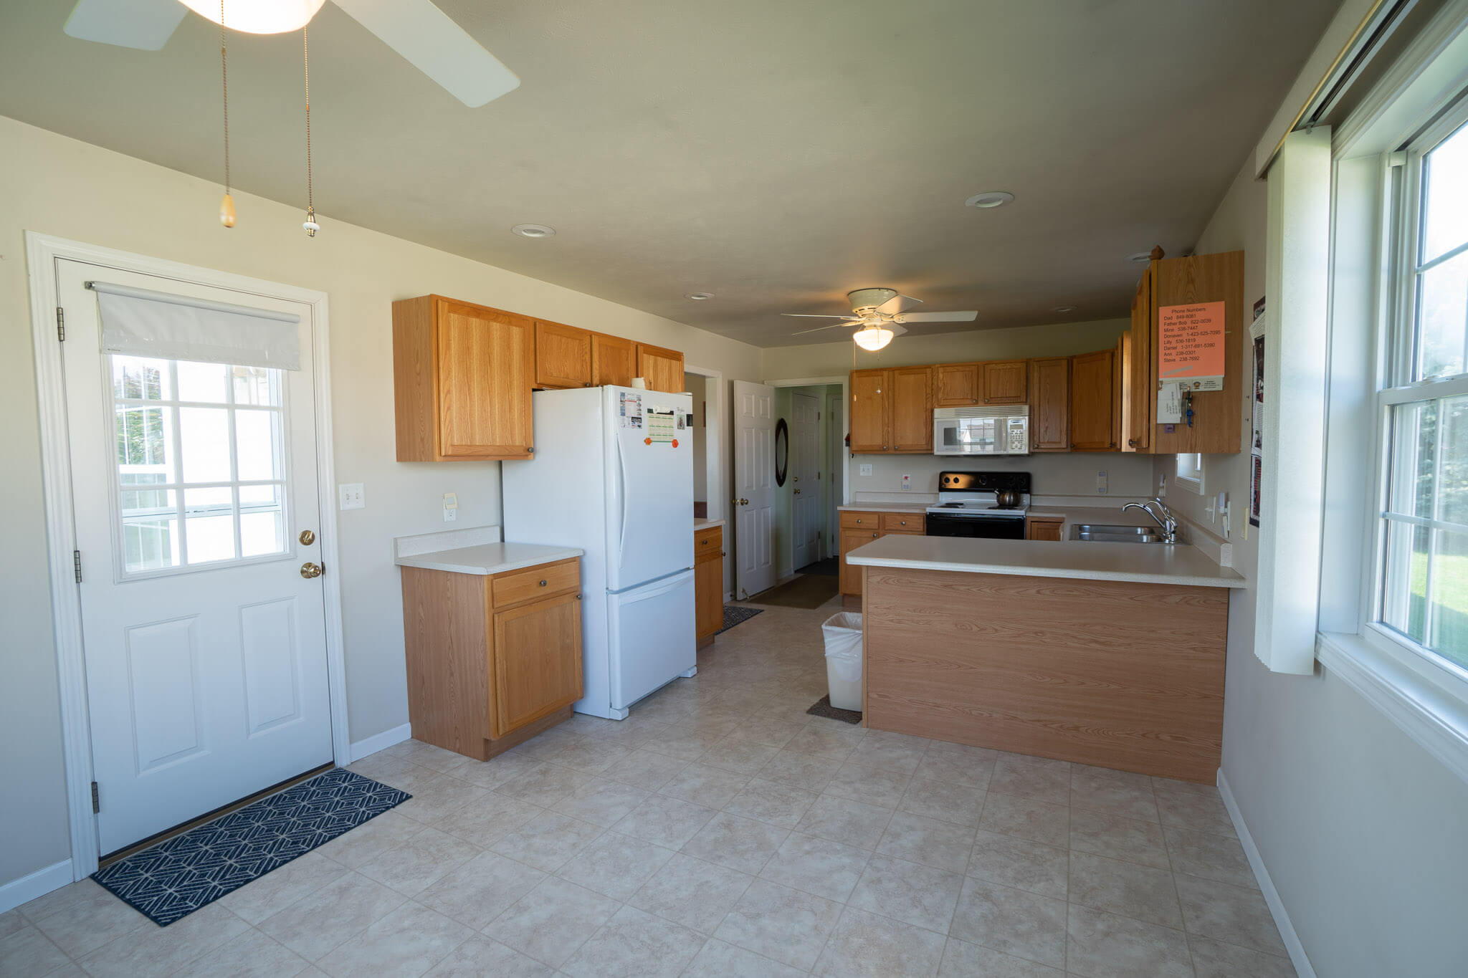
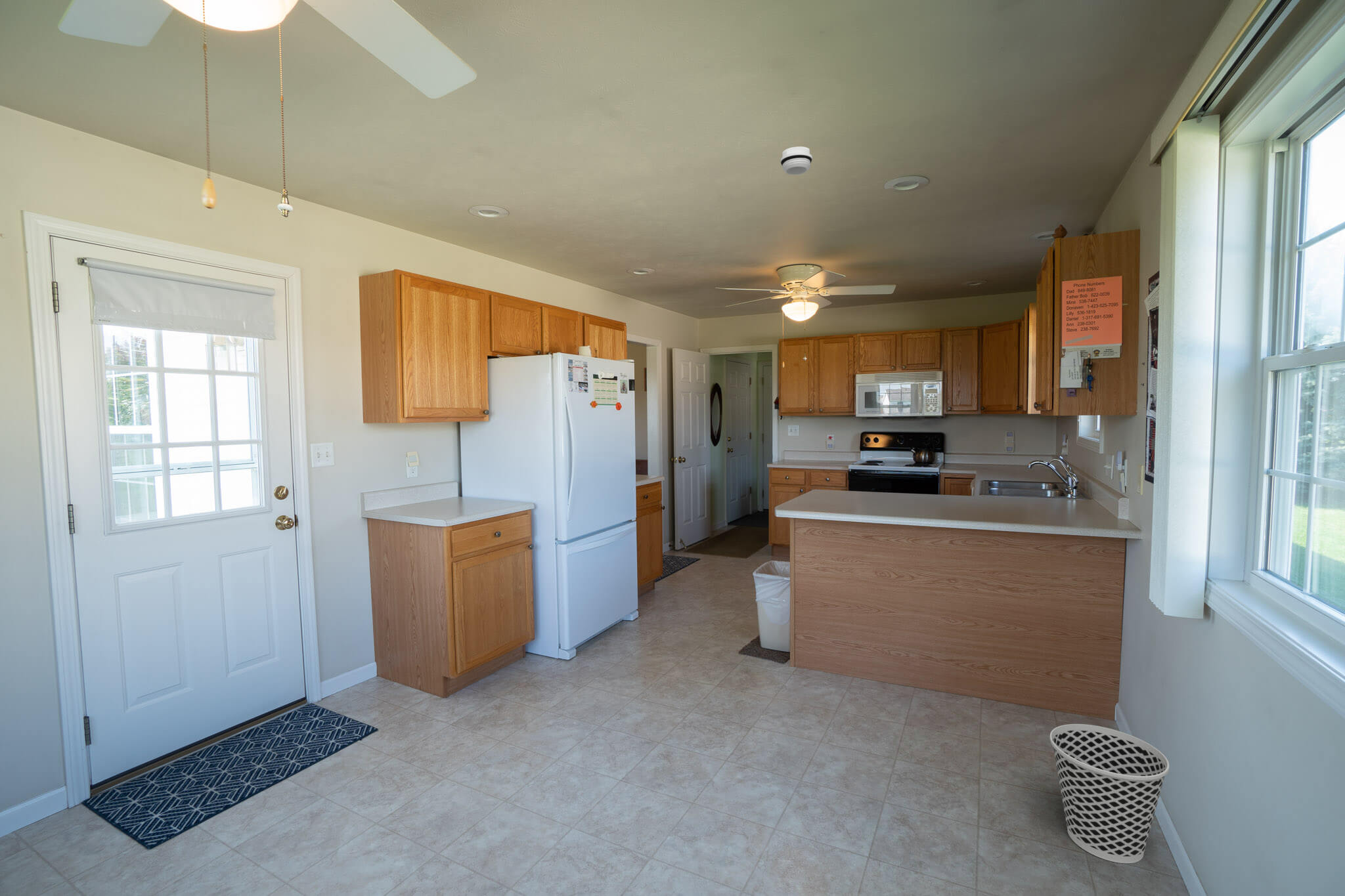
+ smoke detector [780,146,813,176]
+ wastebasket [1049,723,1170,864]
